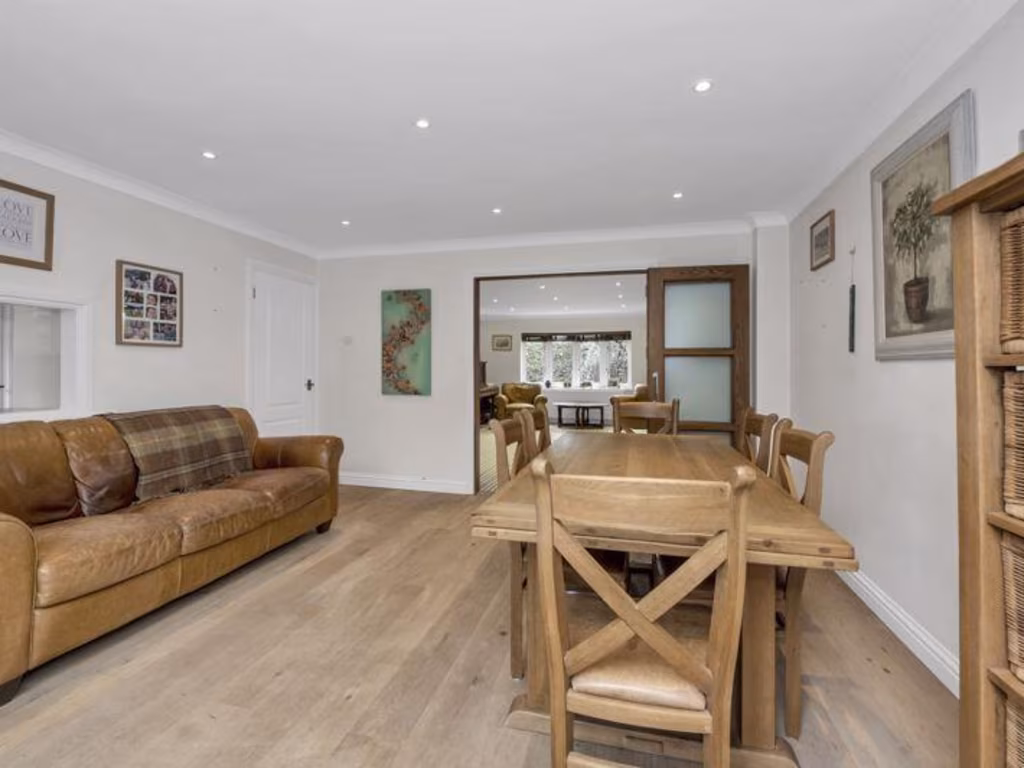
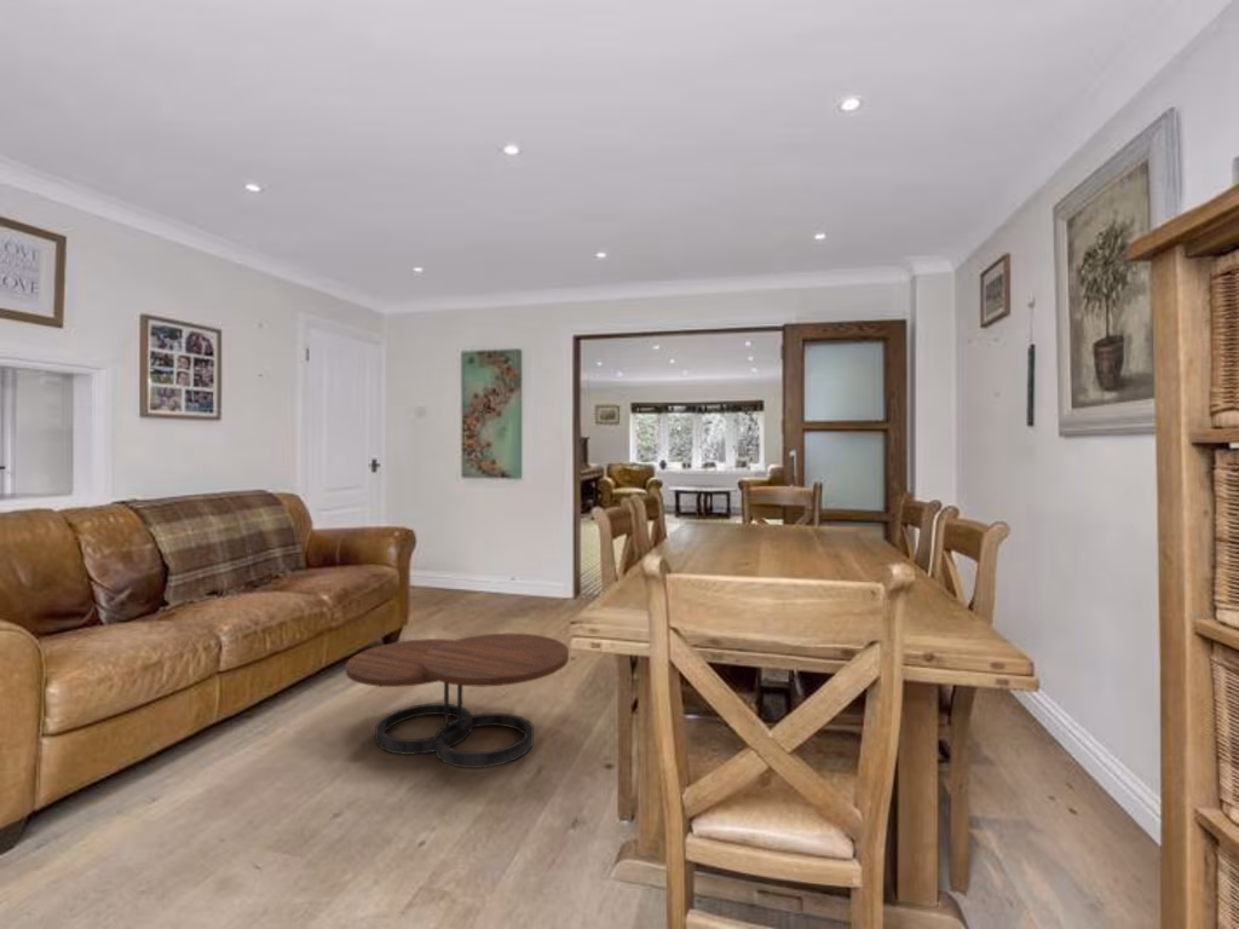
+ coffee table [345,633,570,769]
